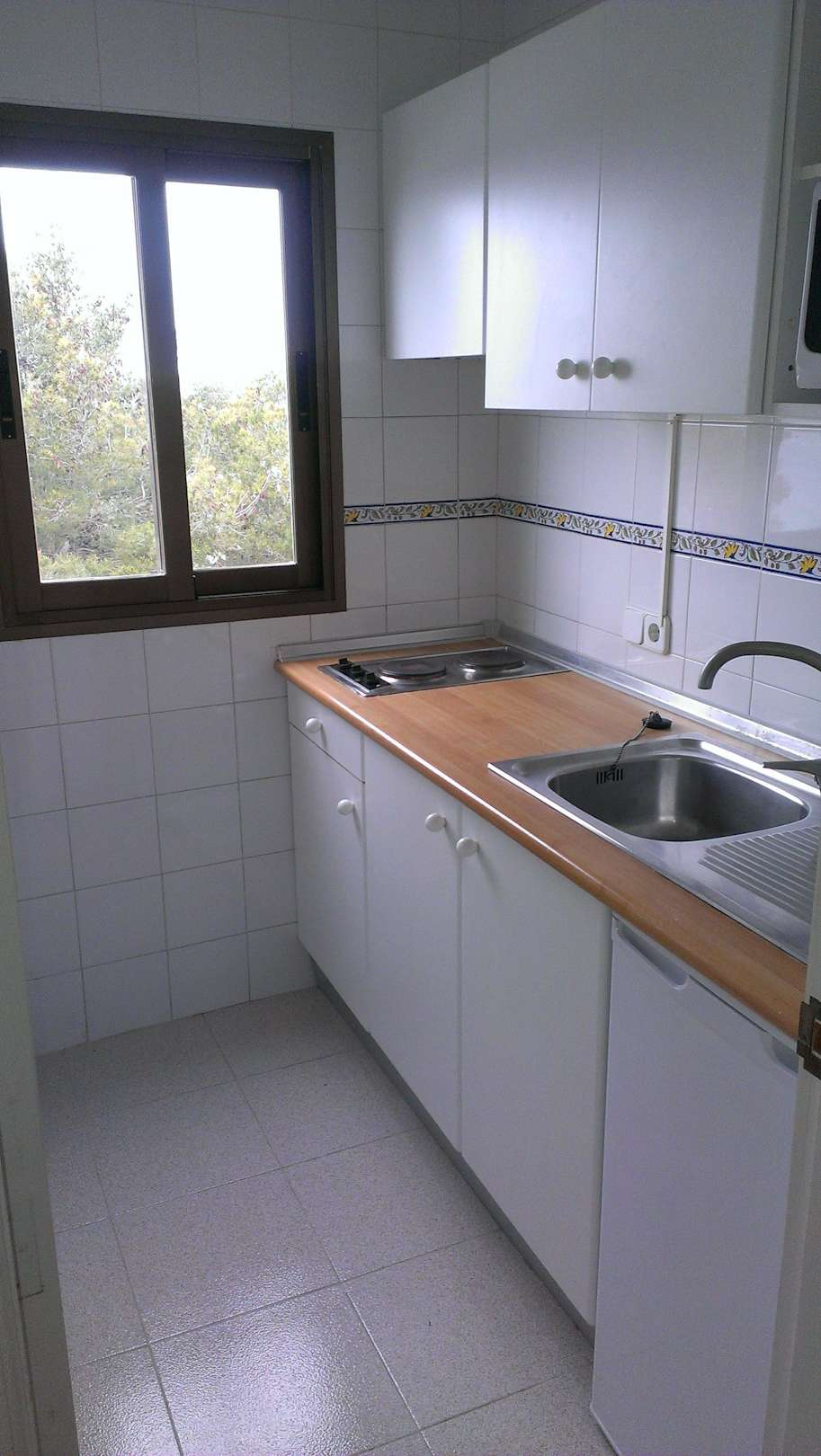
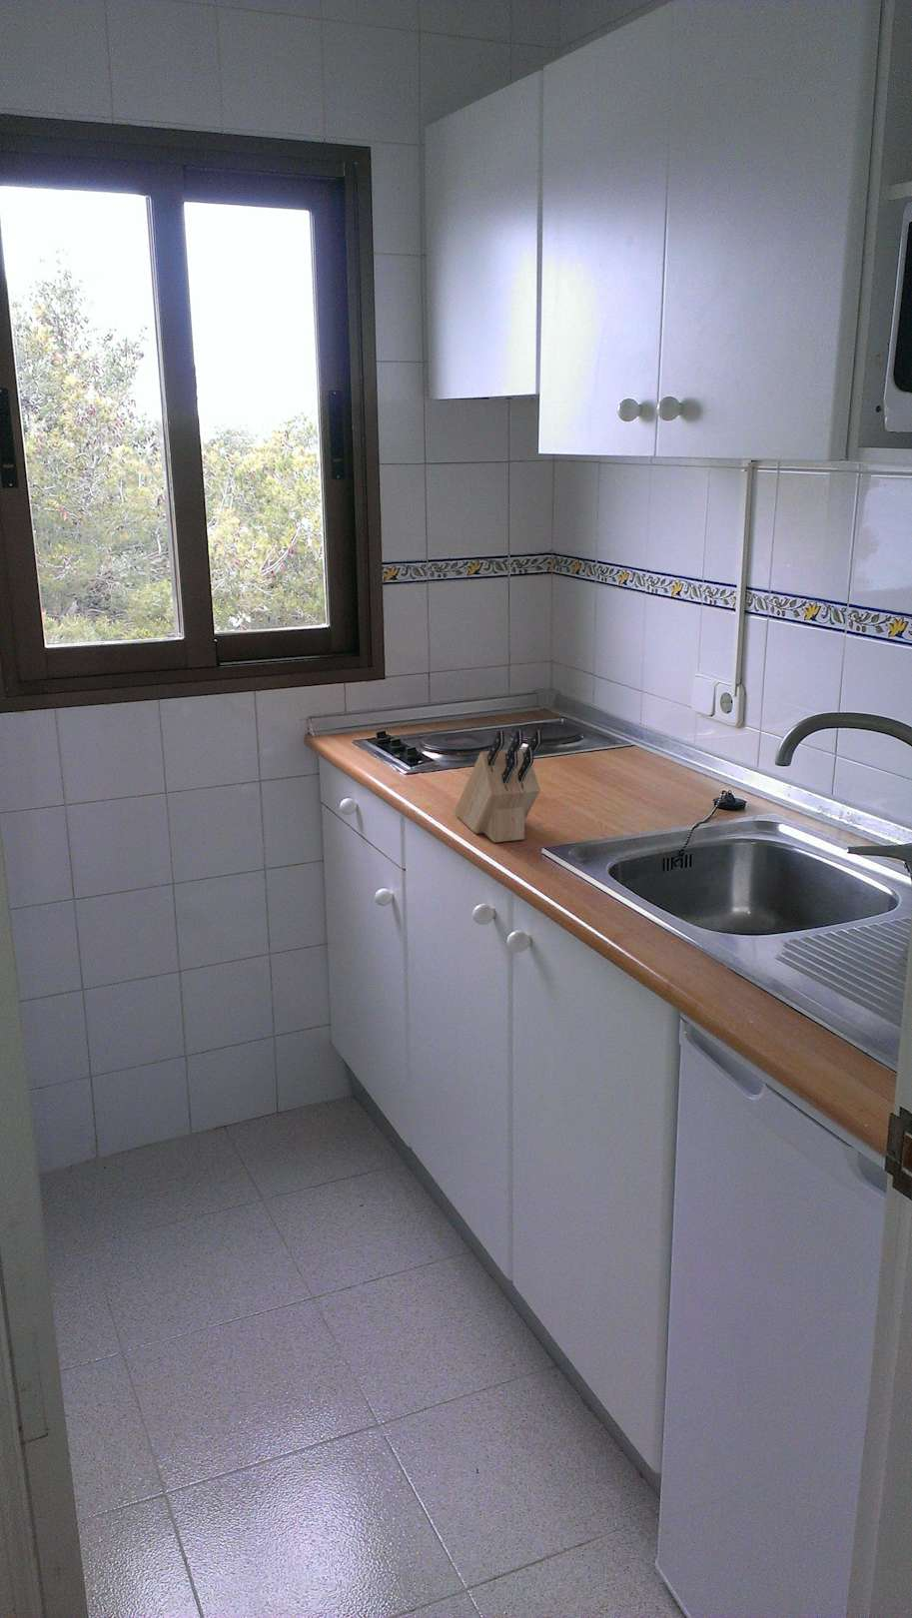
+ knife block [453,729,542,843]
